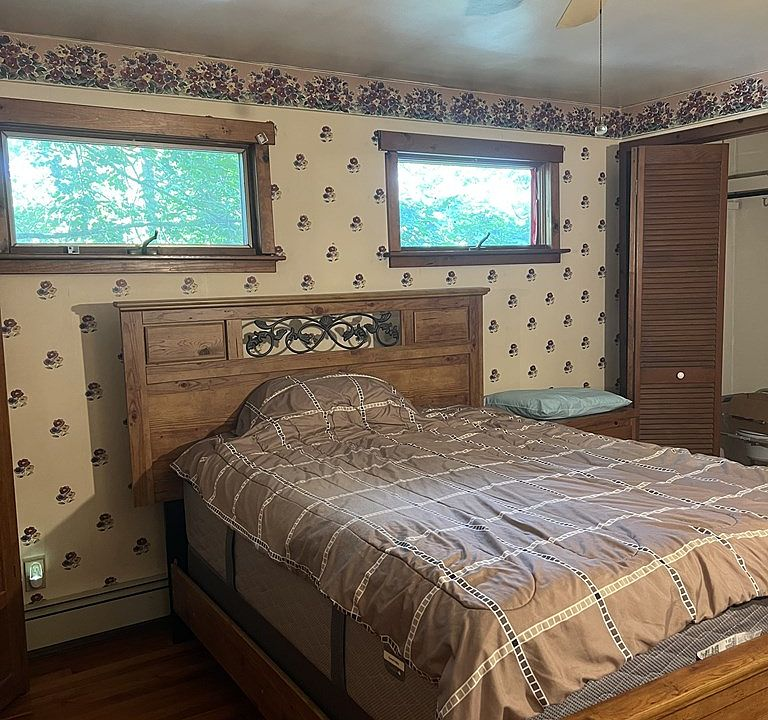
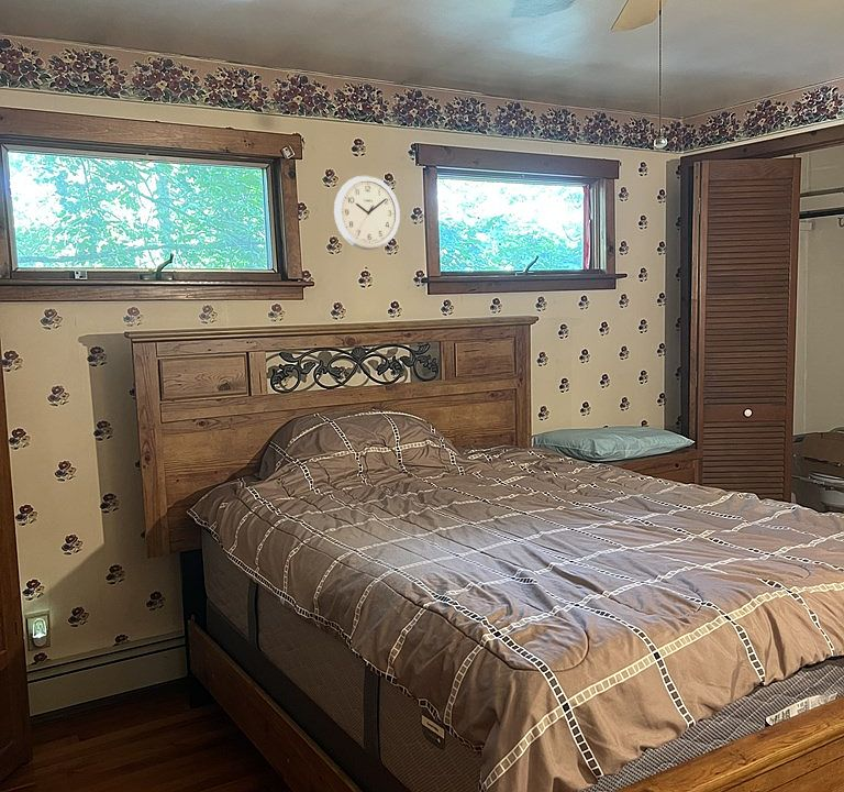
+ wall clock [333,174,401,251]
